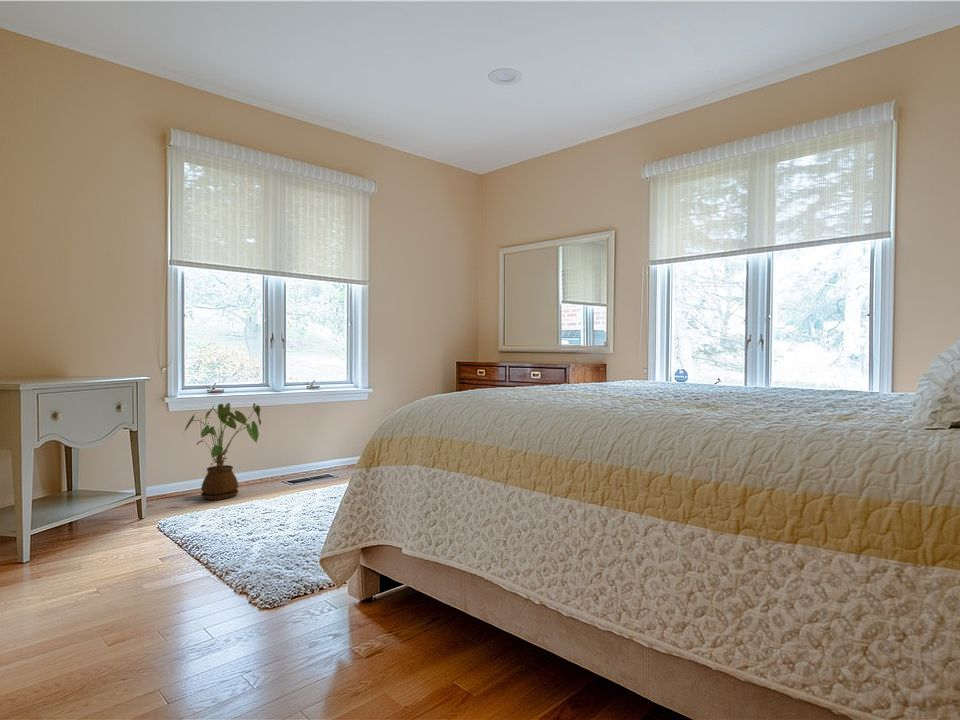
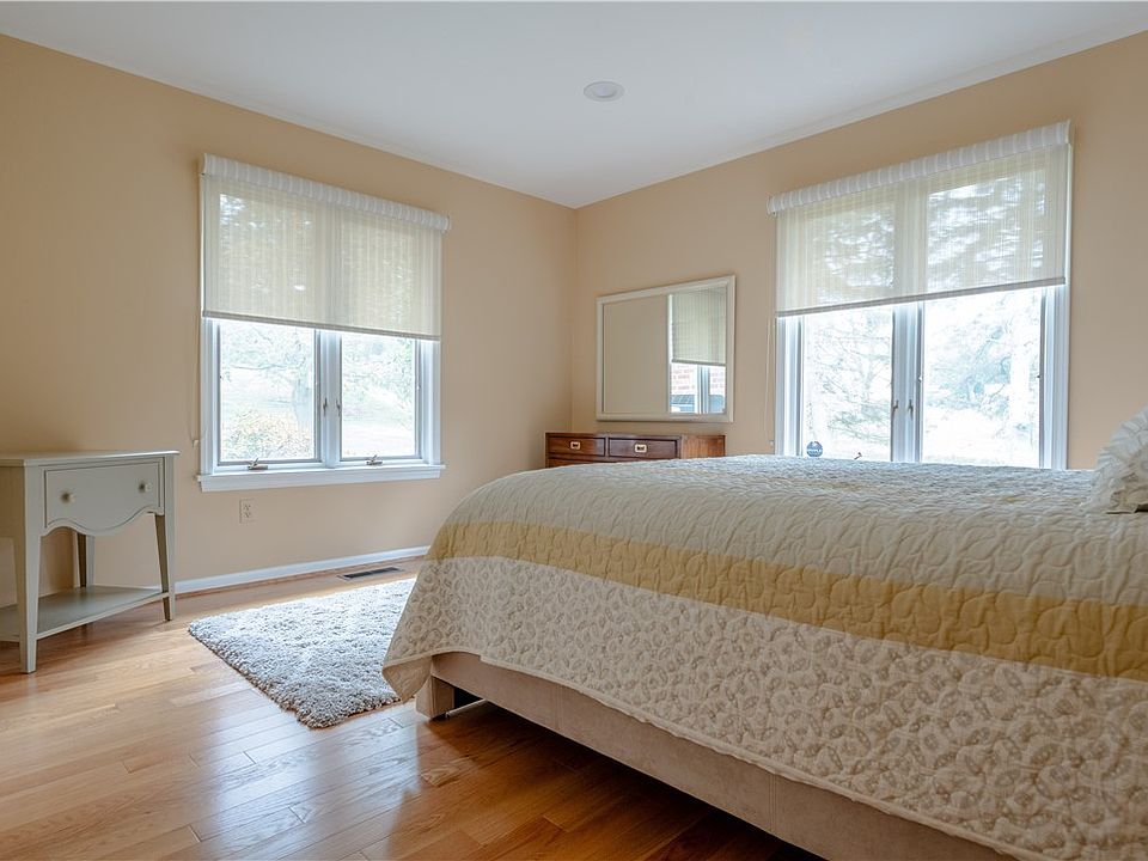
- house plant [183,402,262,501]
